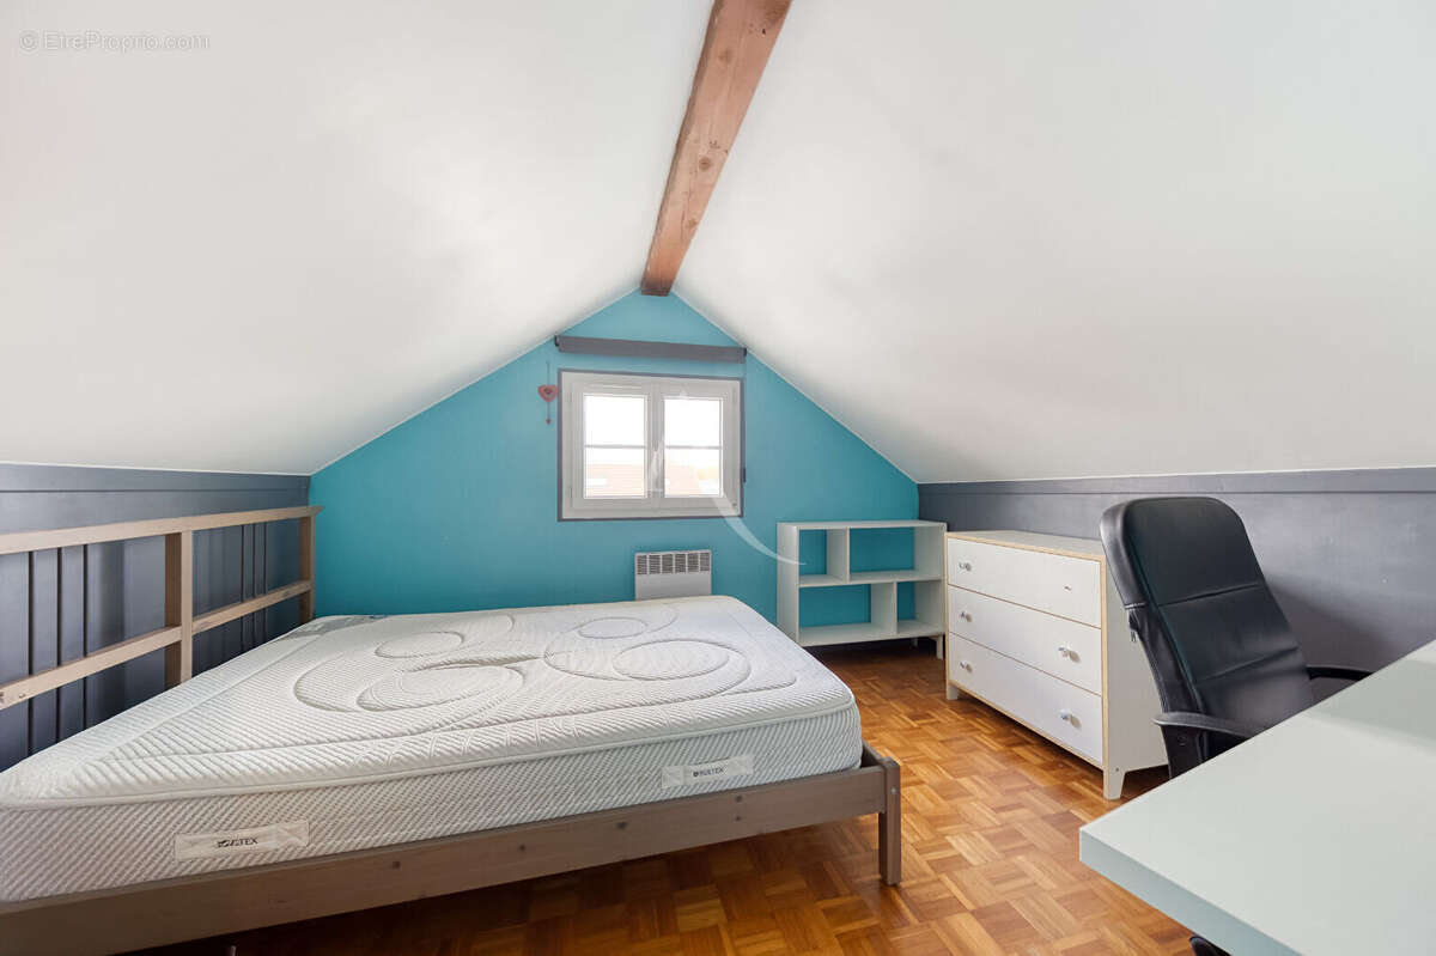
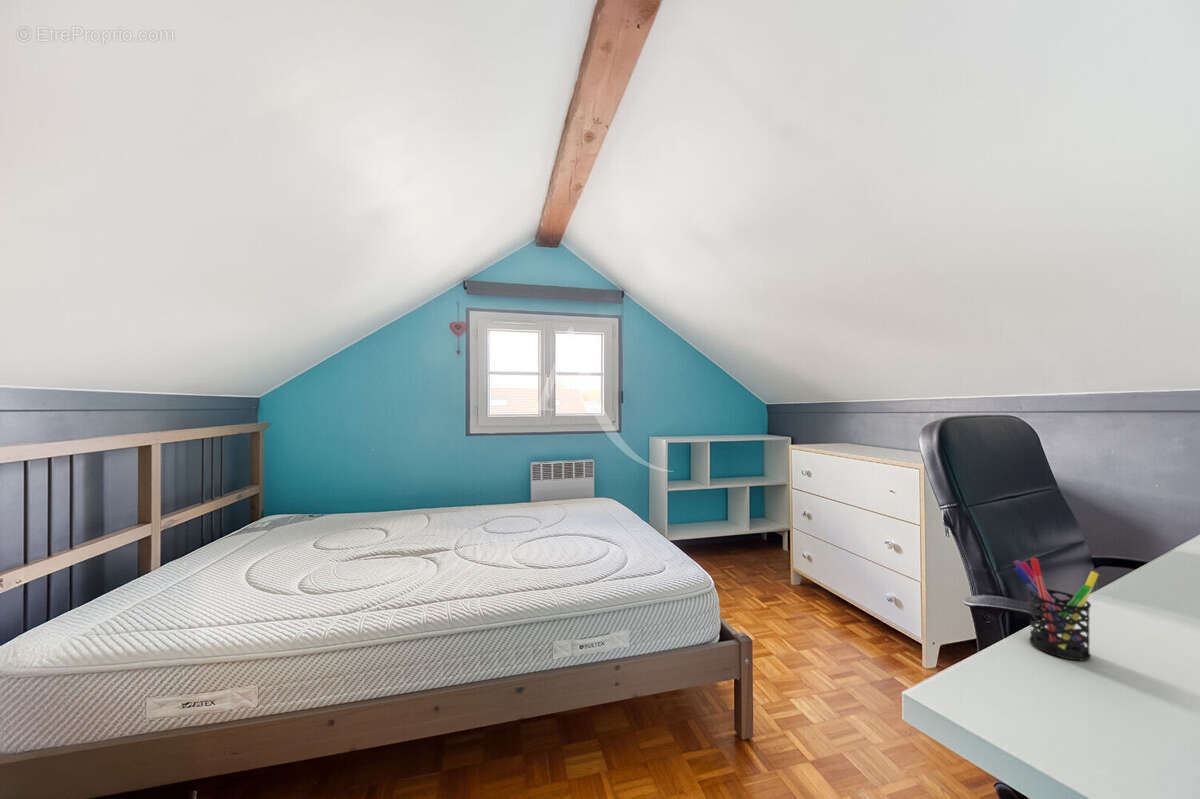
+ pen holder [1013,557,1100,661]
